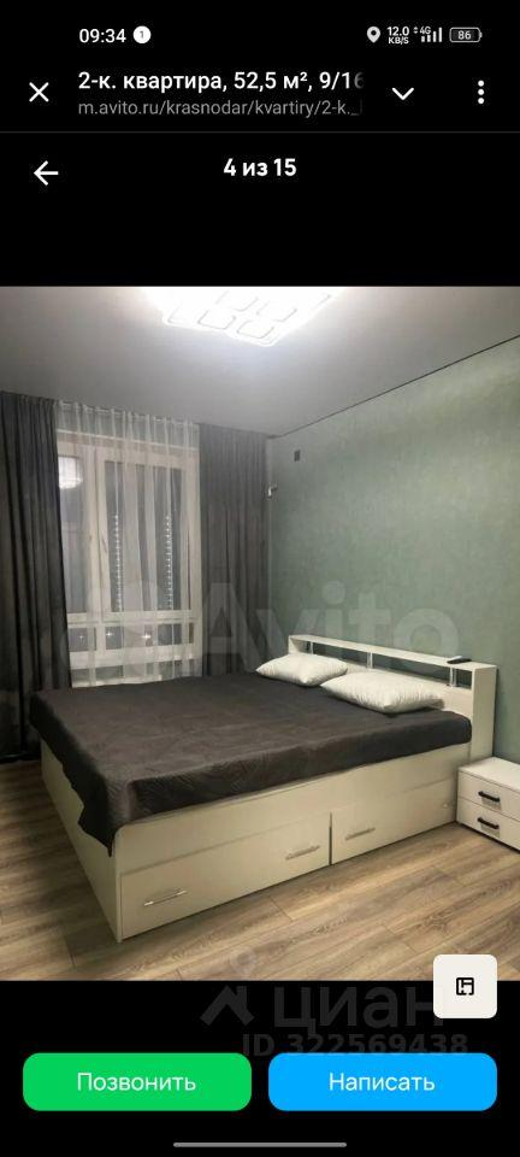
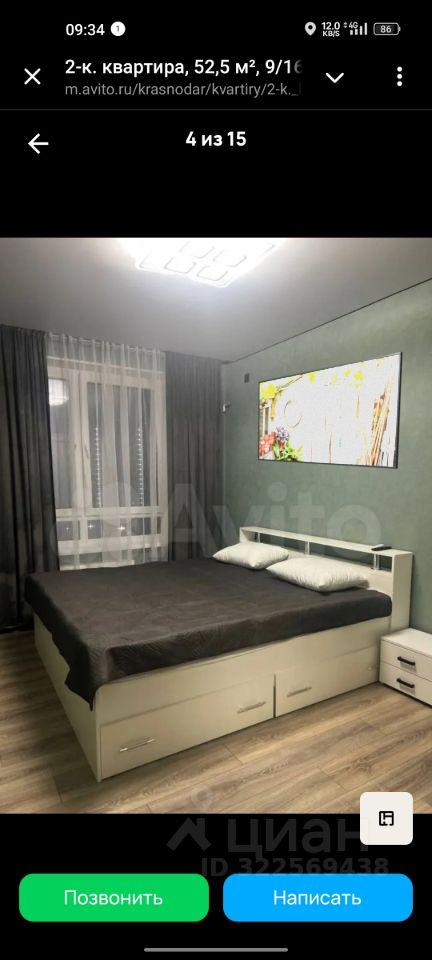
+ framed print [257,351,404,470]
